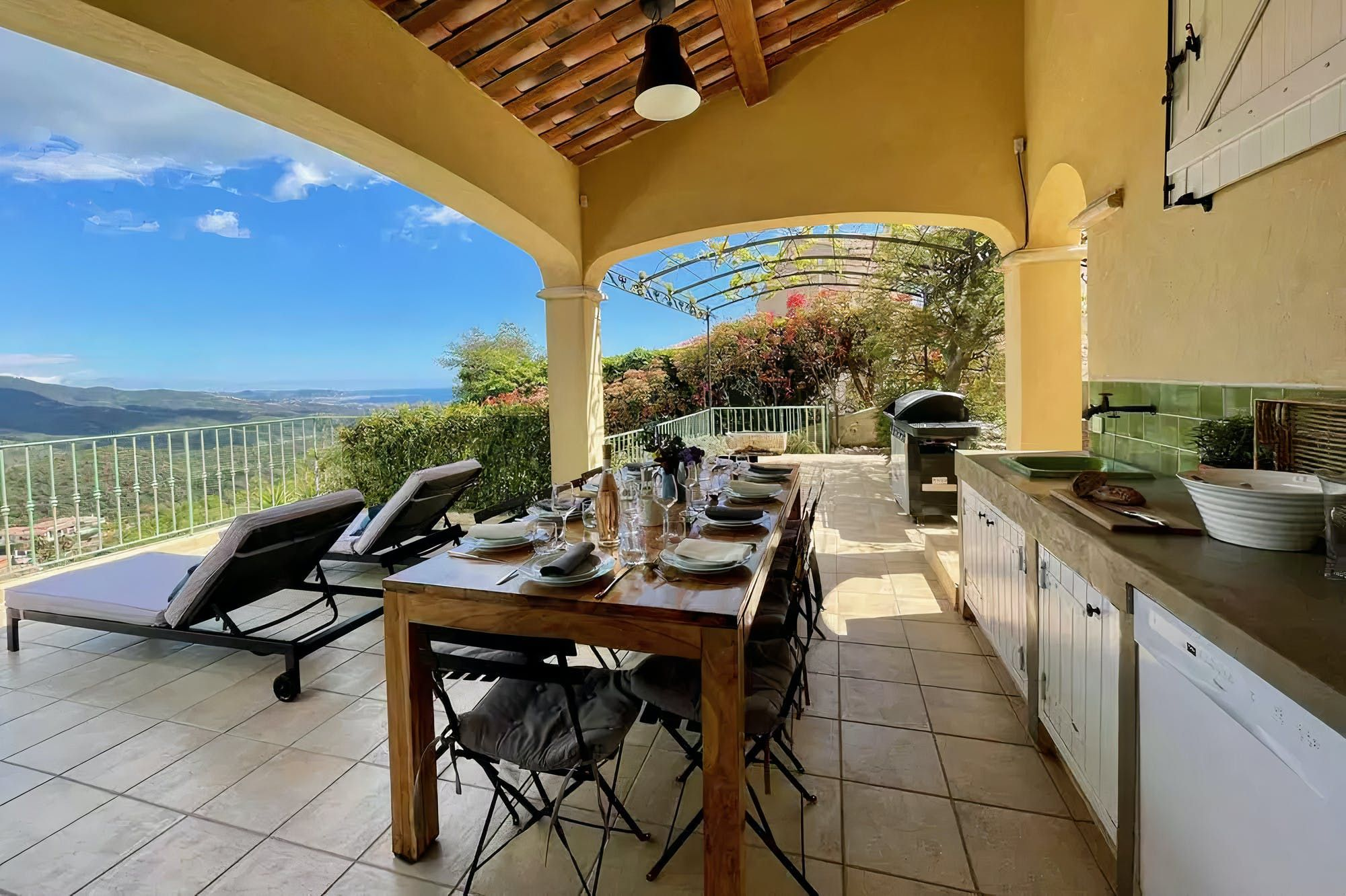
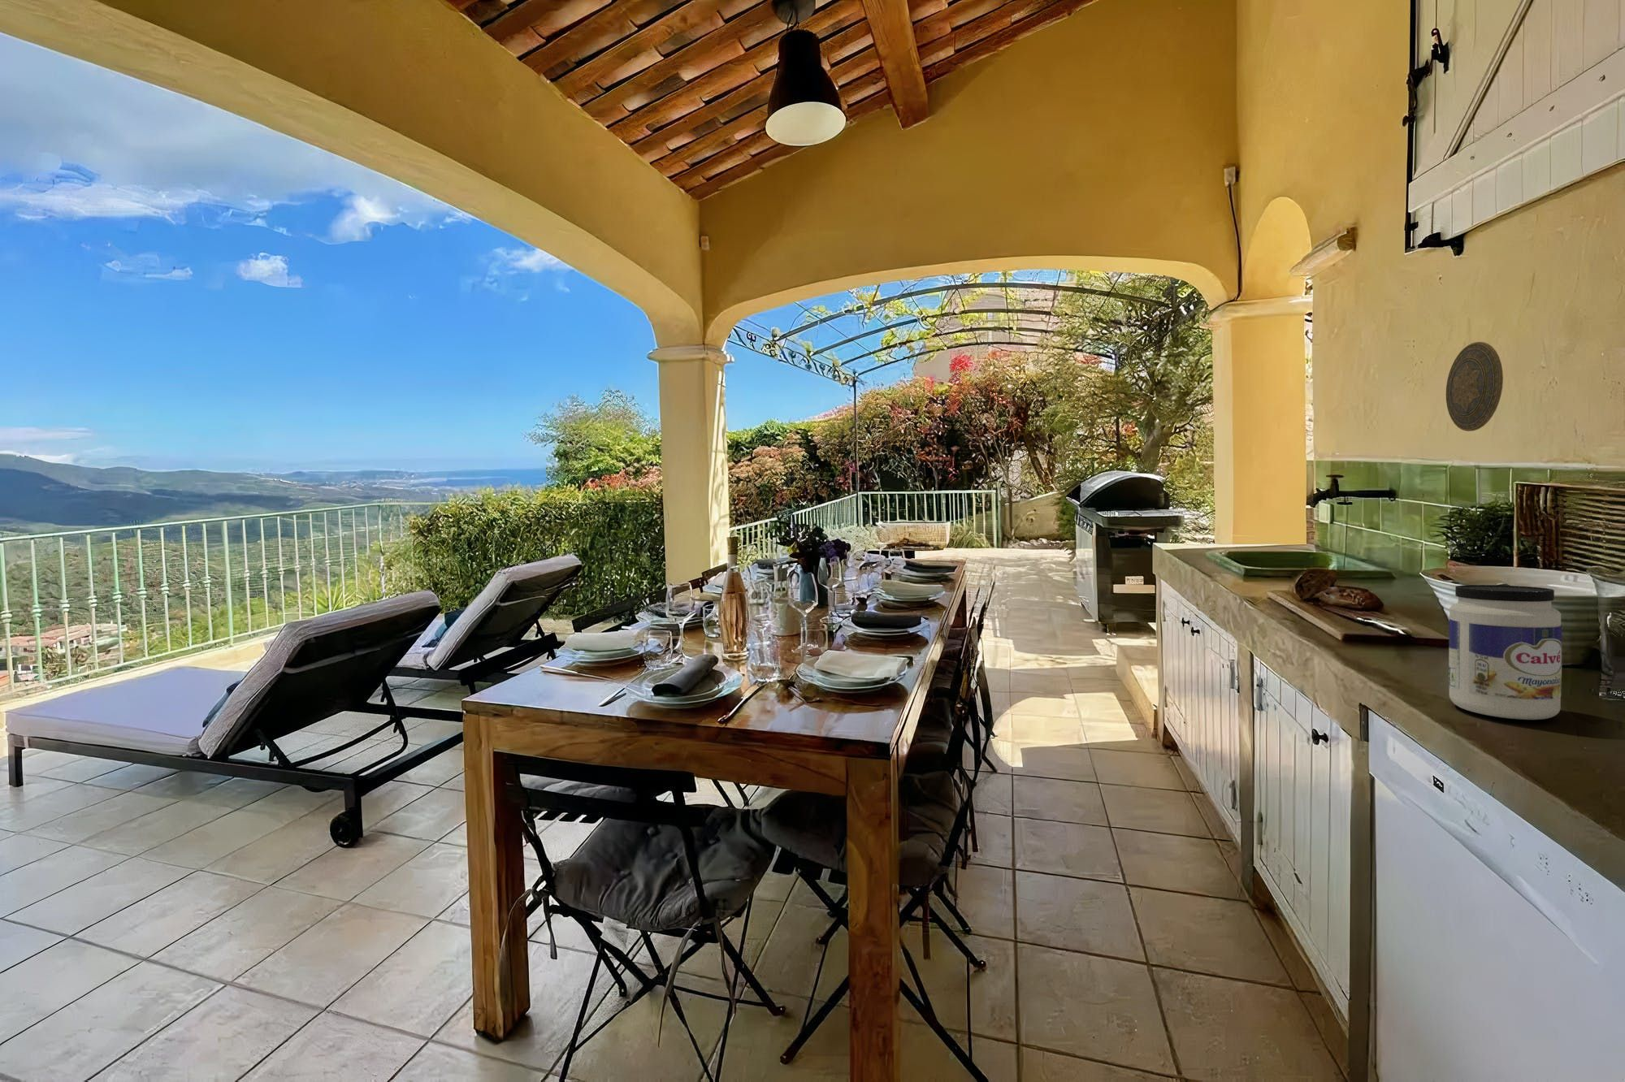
+ decorative plate [1445,342,1504,432]
+ jar [1448,584,1562,721]
